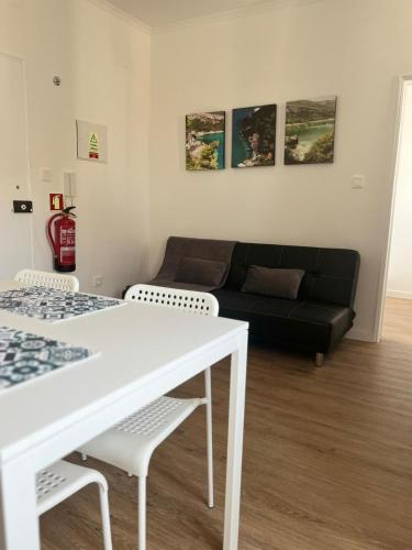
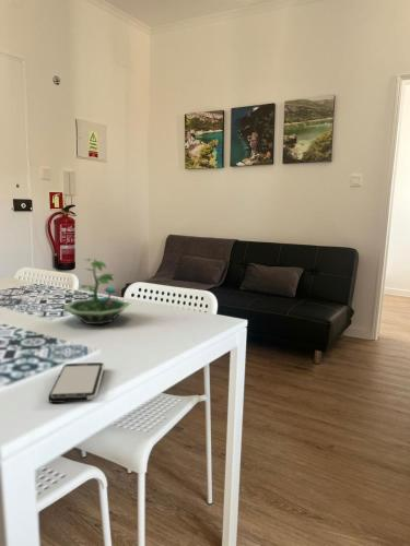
+ smartphone [48,361,105,404]
+ terrarium [61,258,131,325]
